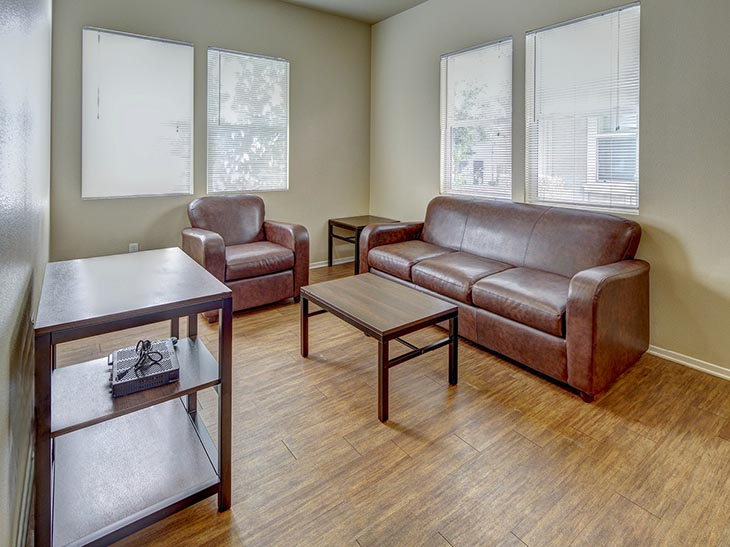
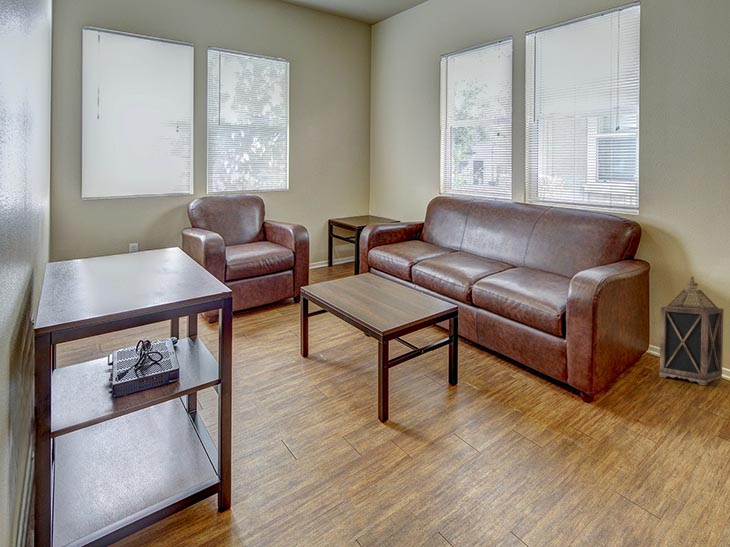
+ lantern [658,275,725,387]
